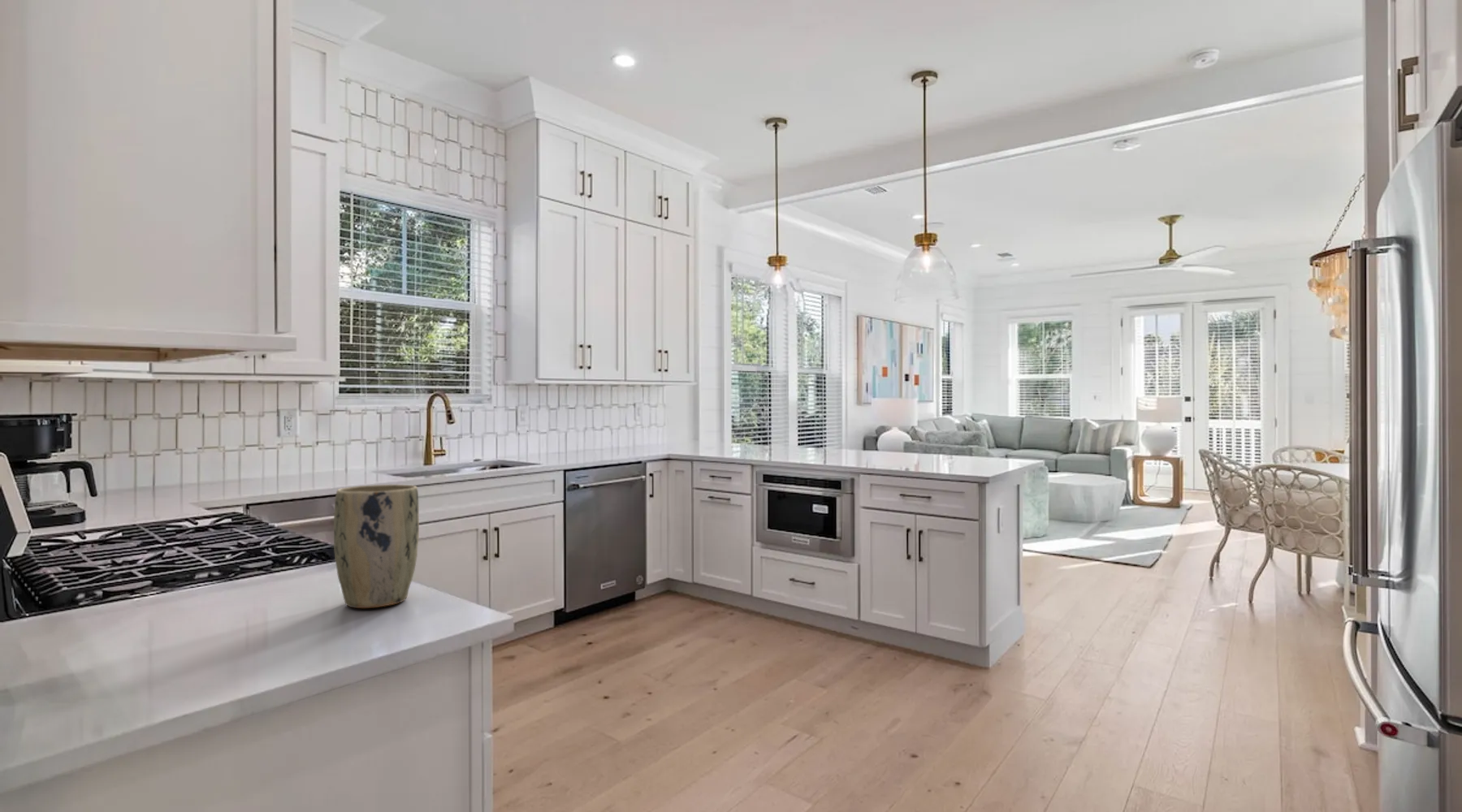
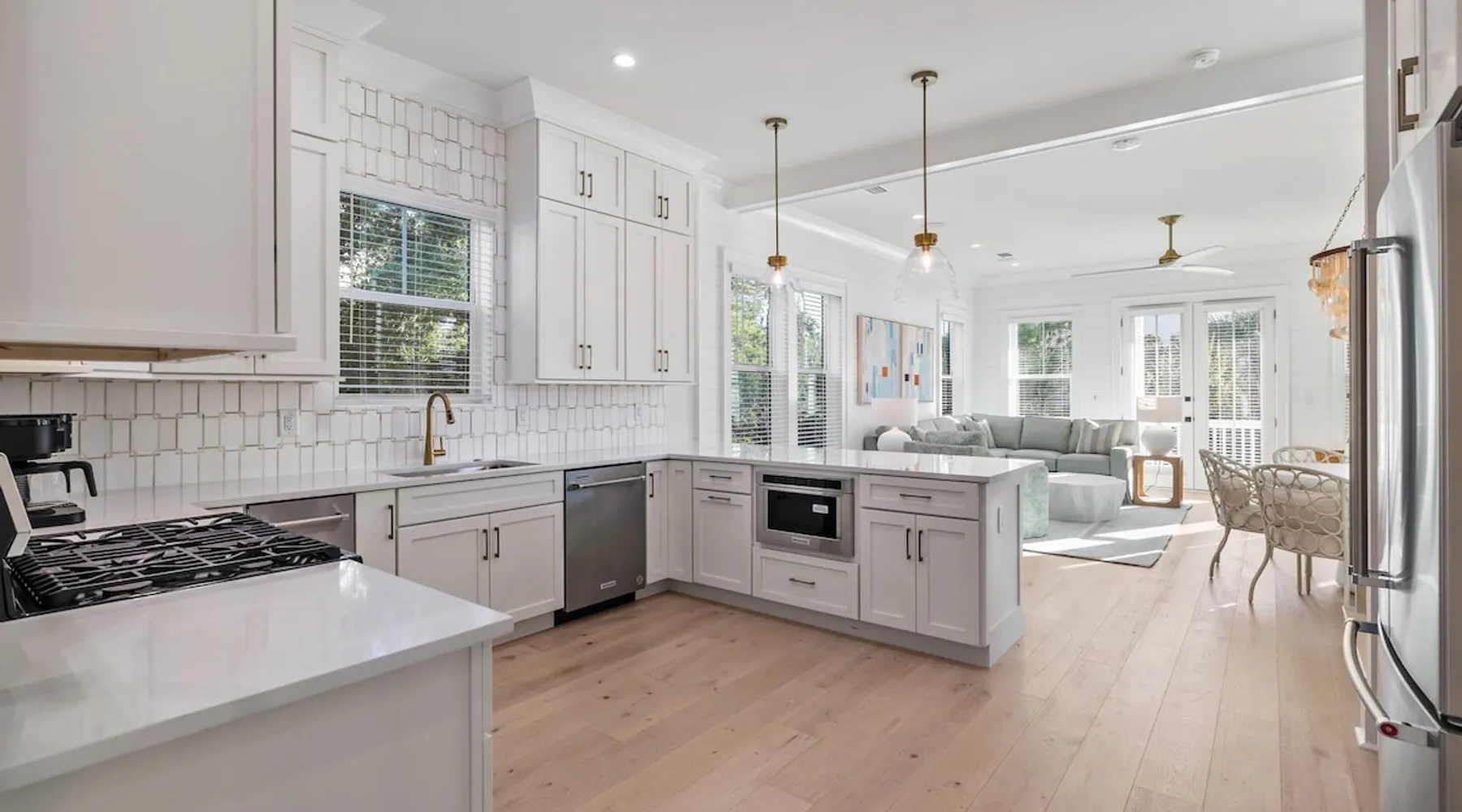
- plant pot [333,484,420,609]
